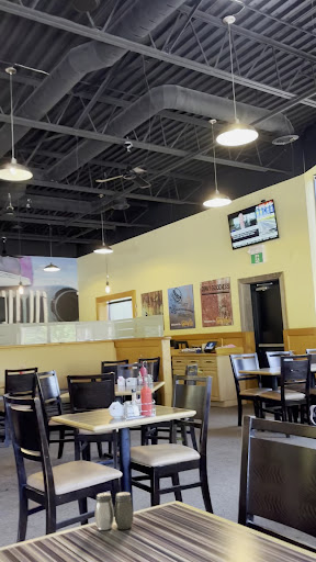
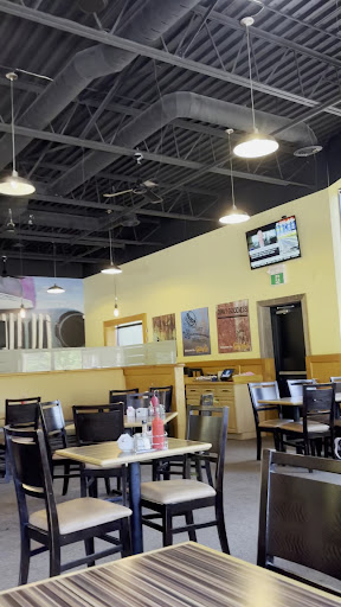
- salt and pepper shaker [93,491,135,531]
